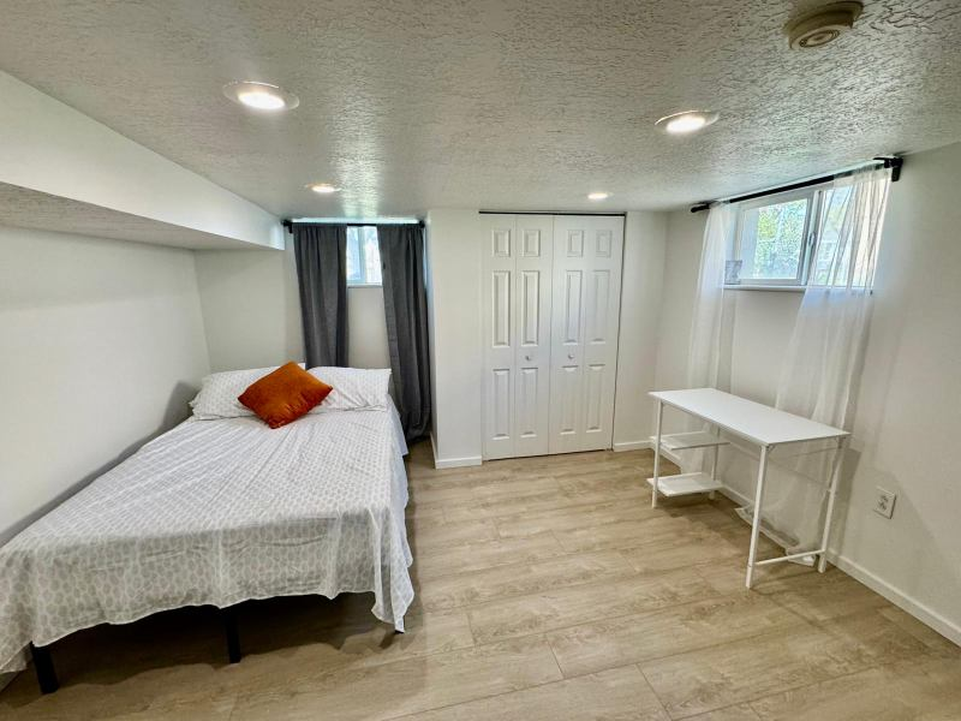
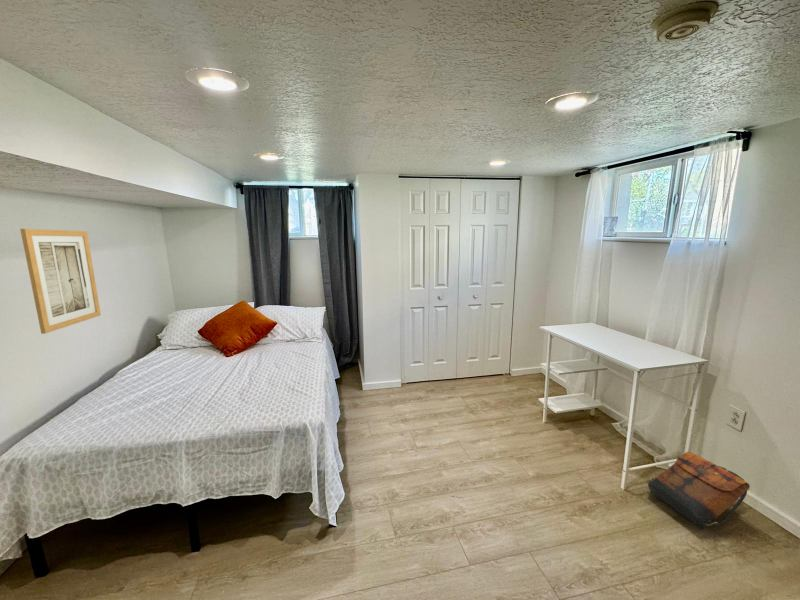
+ backpack [647,451,751,530]
+ wall art [19,228,102,335]
